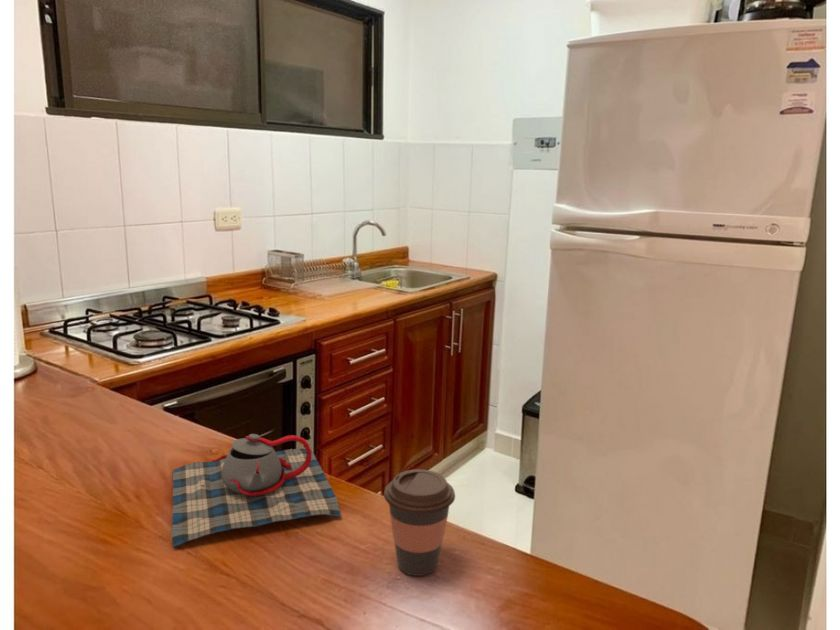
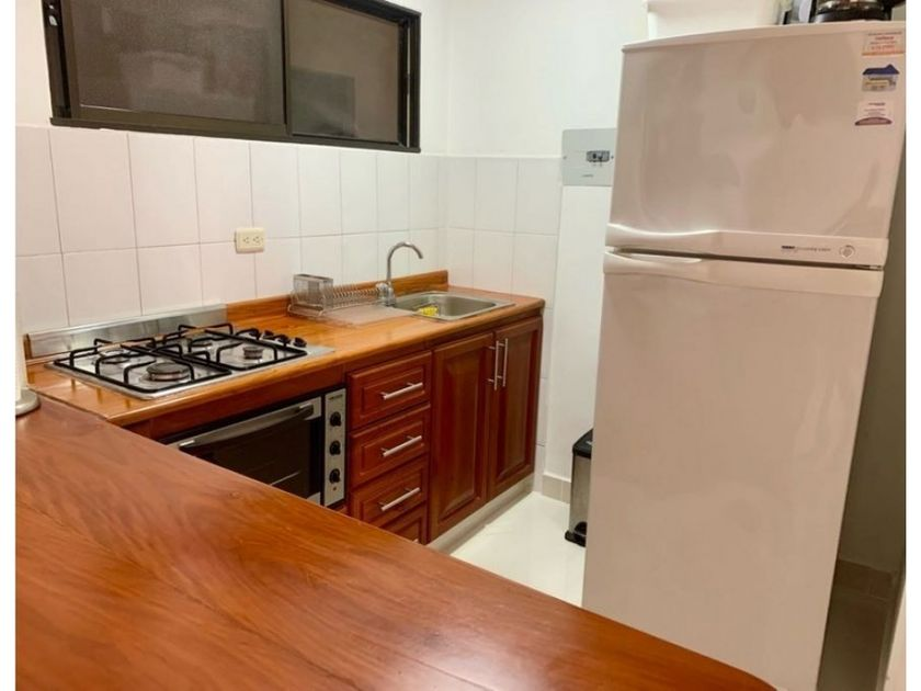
- coffee cup [383,468,456,577]
- teapot [170,433,342,548]
